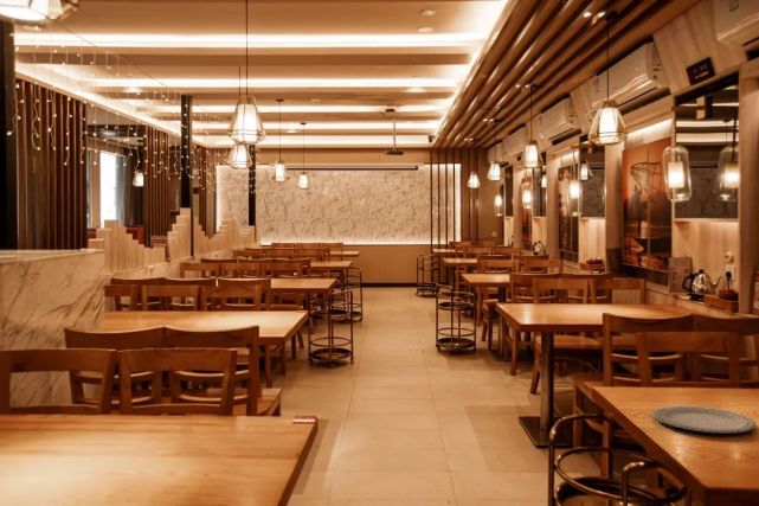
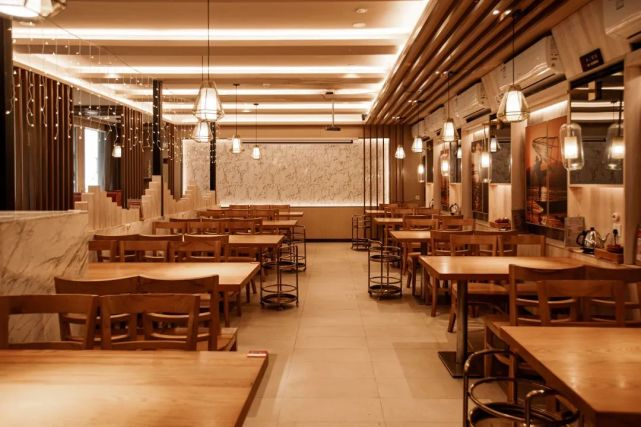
- plate [651,404,757,434]
